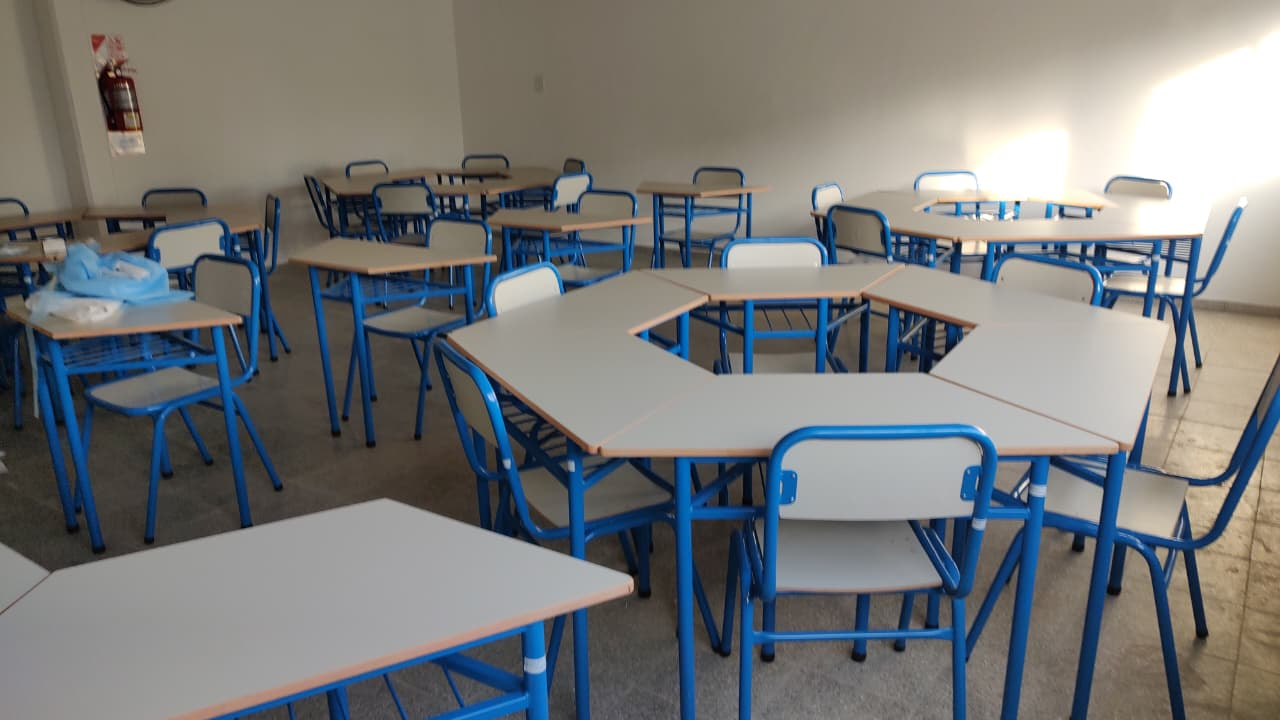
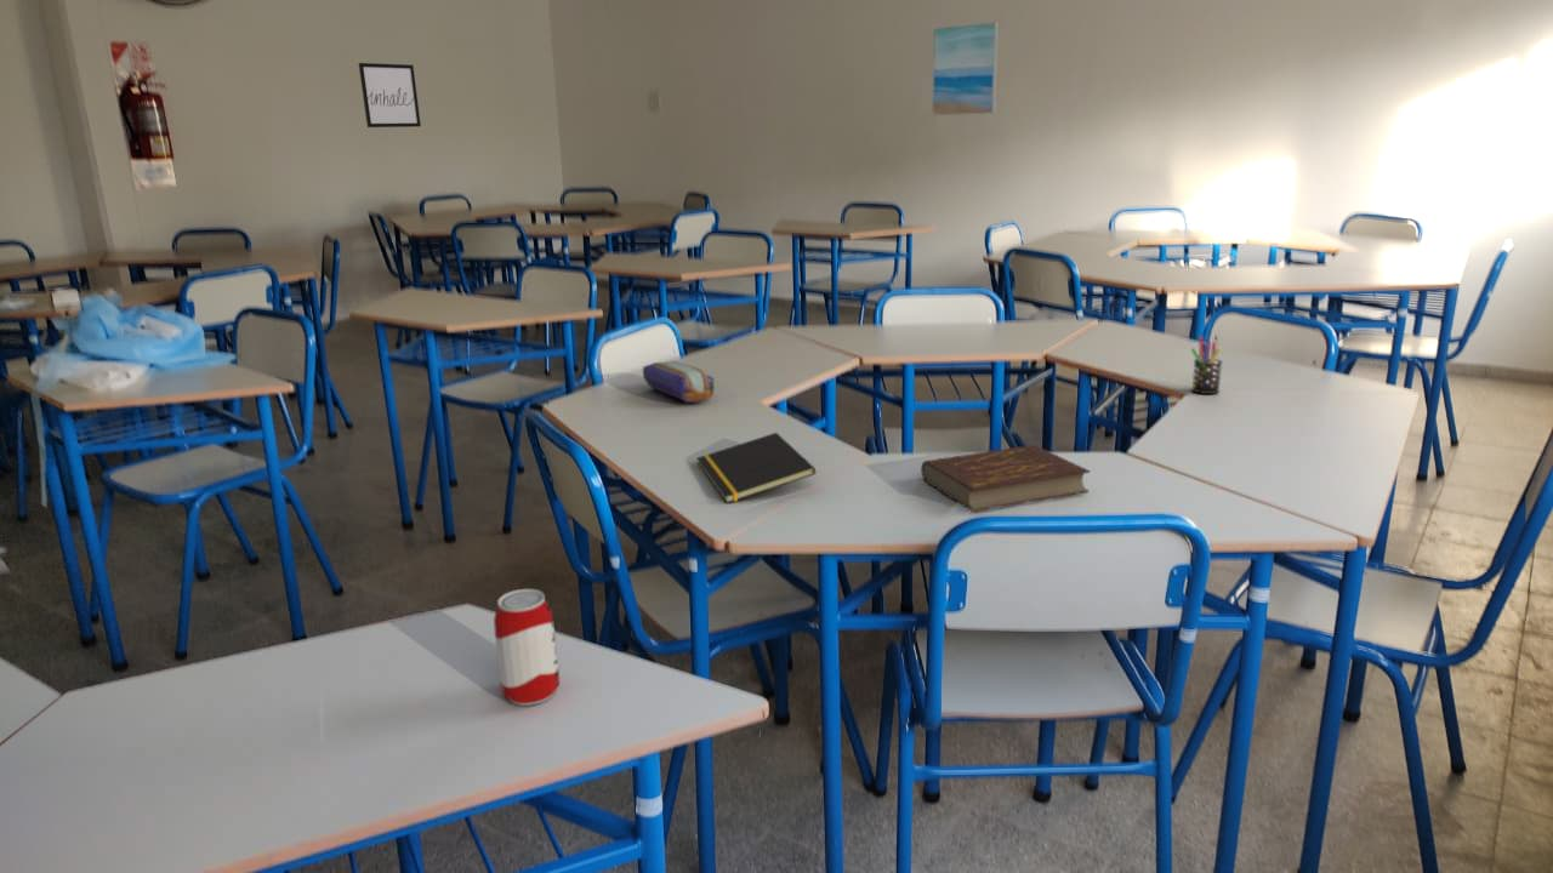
+ wall art [358,62,422,129]
+ beverage can [493,588,561,707]
+ pen holder [1190,336,1223,395]
+ wall art [931,21,1000,116]
+ book [920,444,1091,513]
+ notepad [696,432,817,504]
+ pencil case [642,360,716,404]
